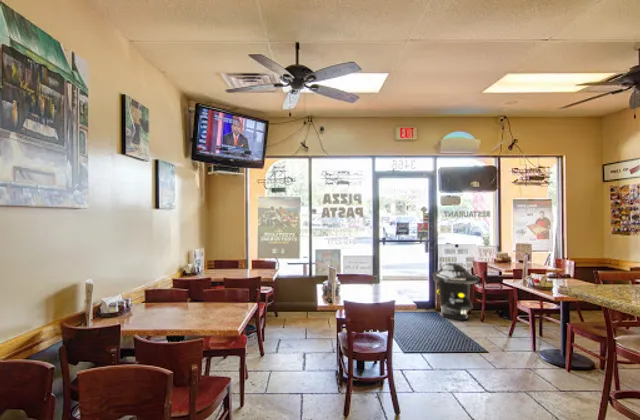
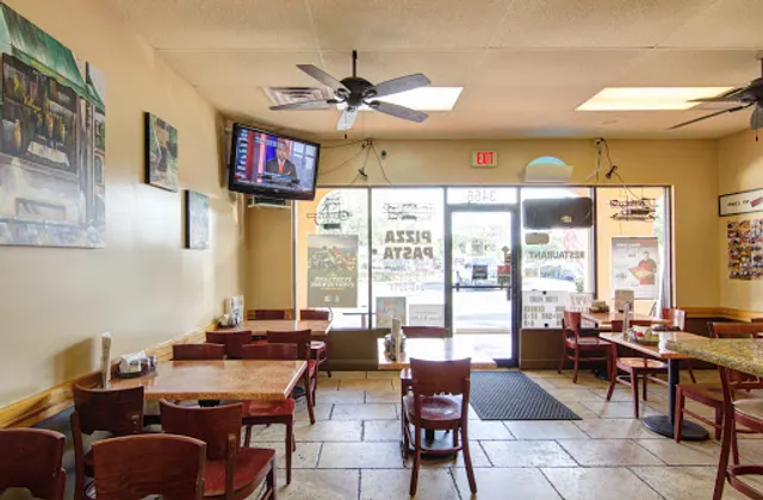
- trash can [432,262,480,321]
